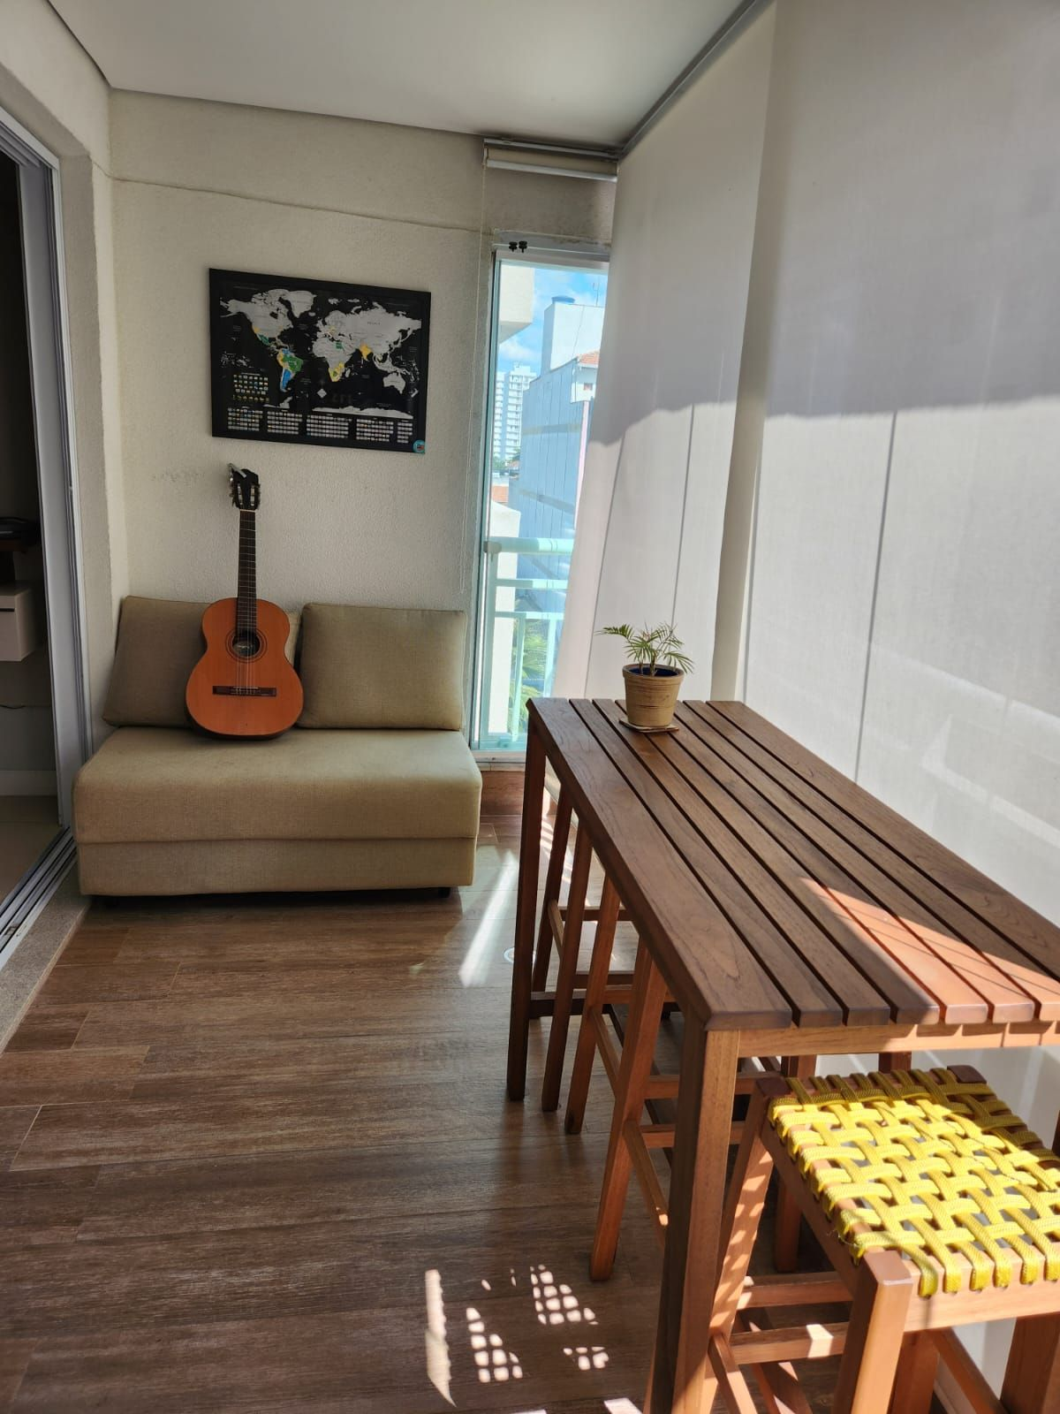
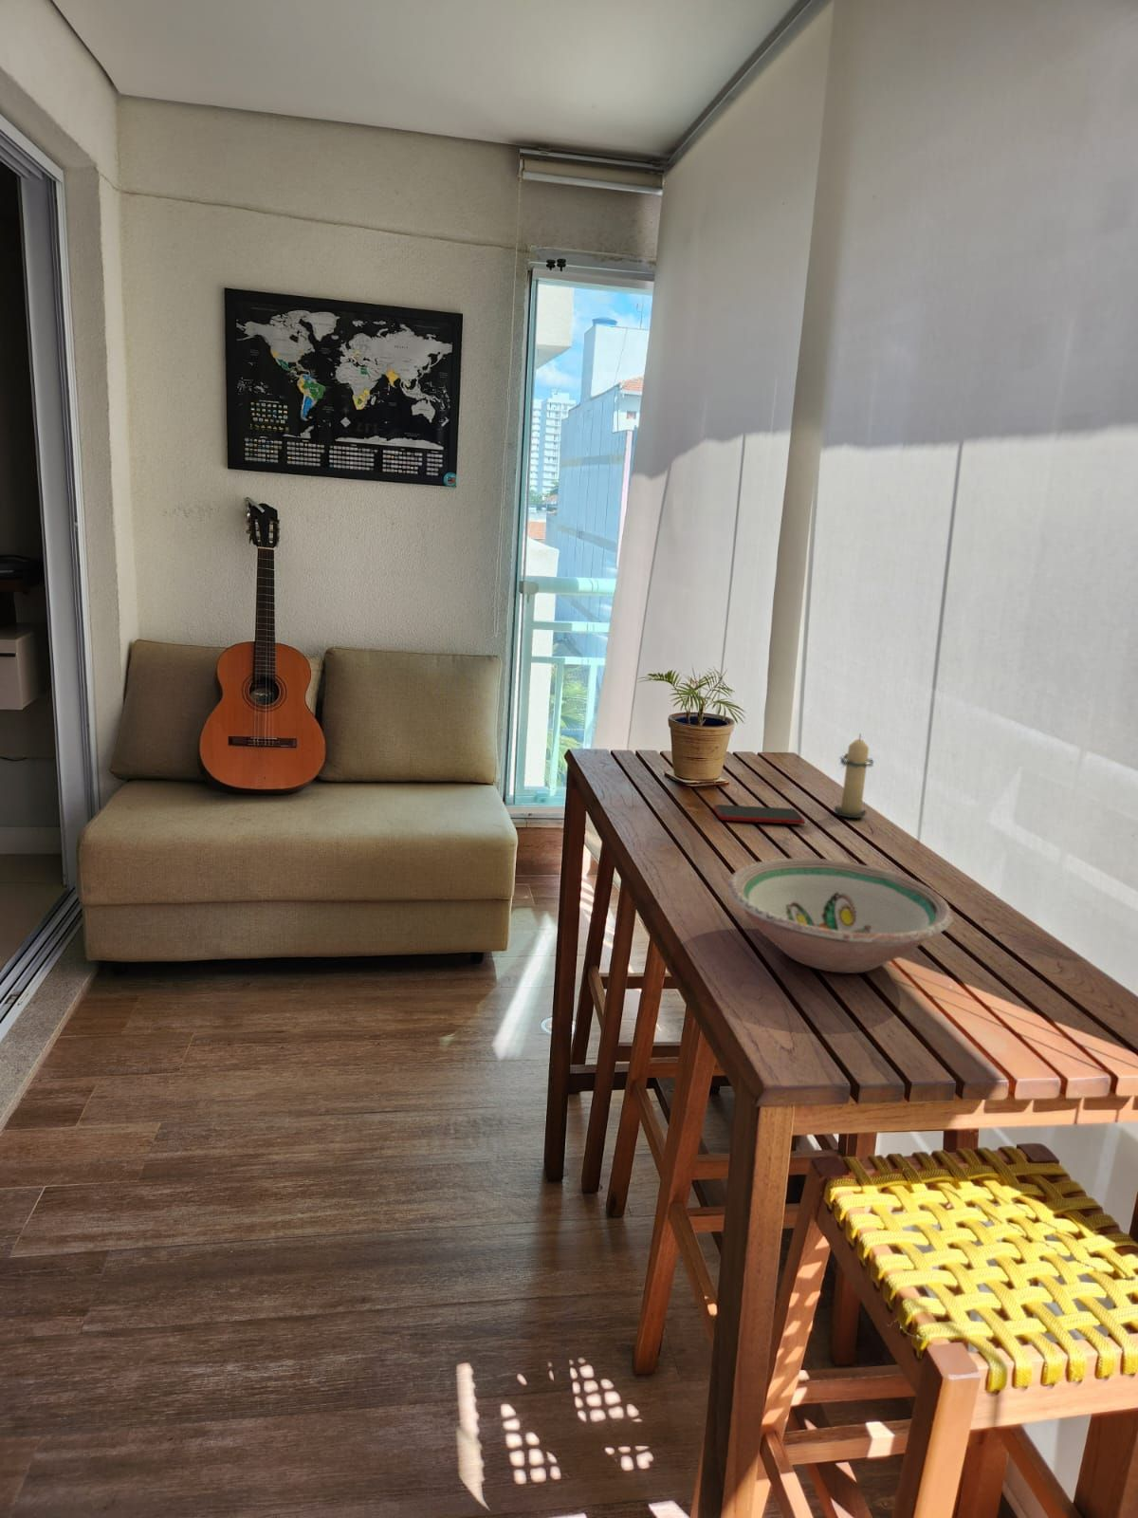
+ smartphone [712,803,806,826]
+ candle [833,734,876,819]
+ bowl [727,858,954,974]
